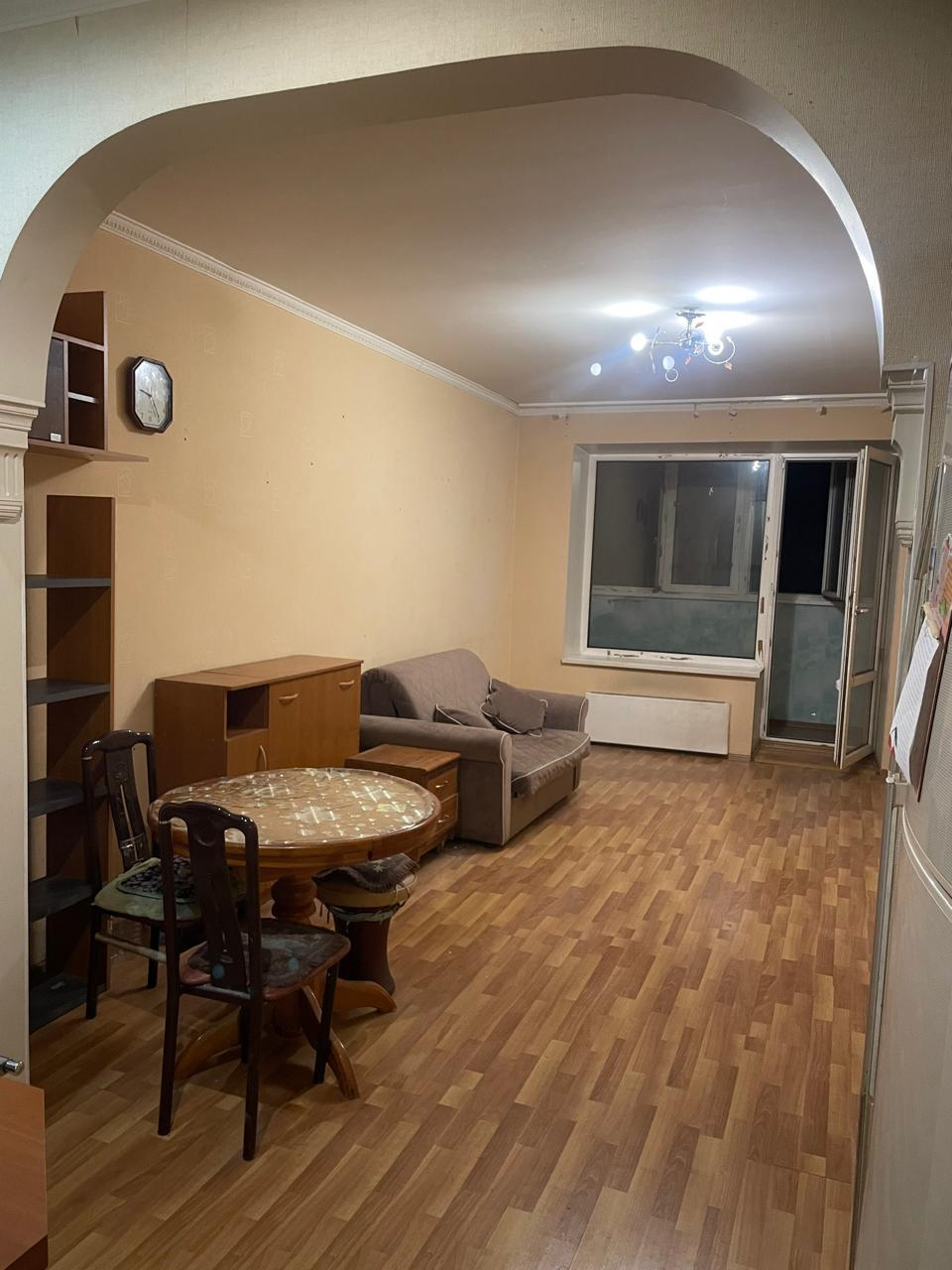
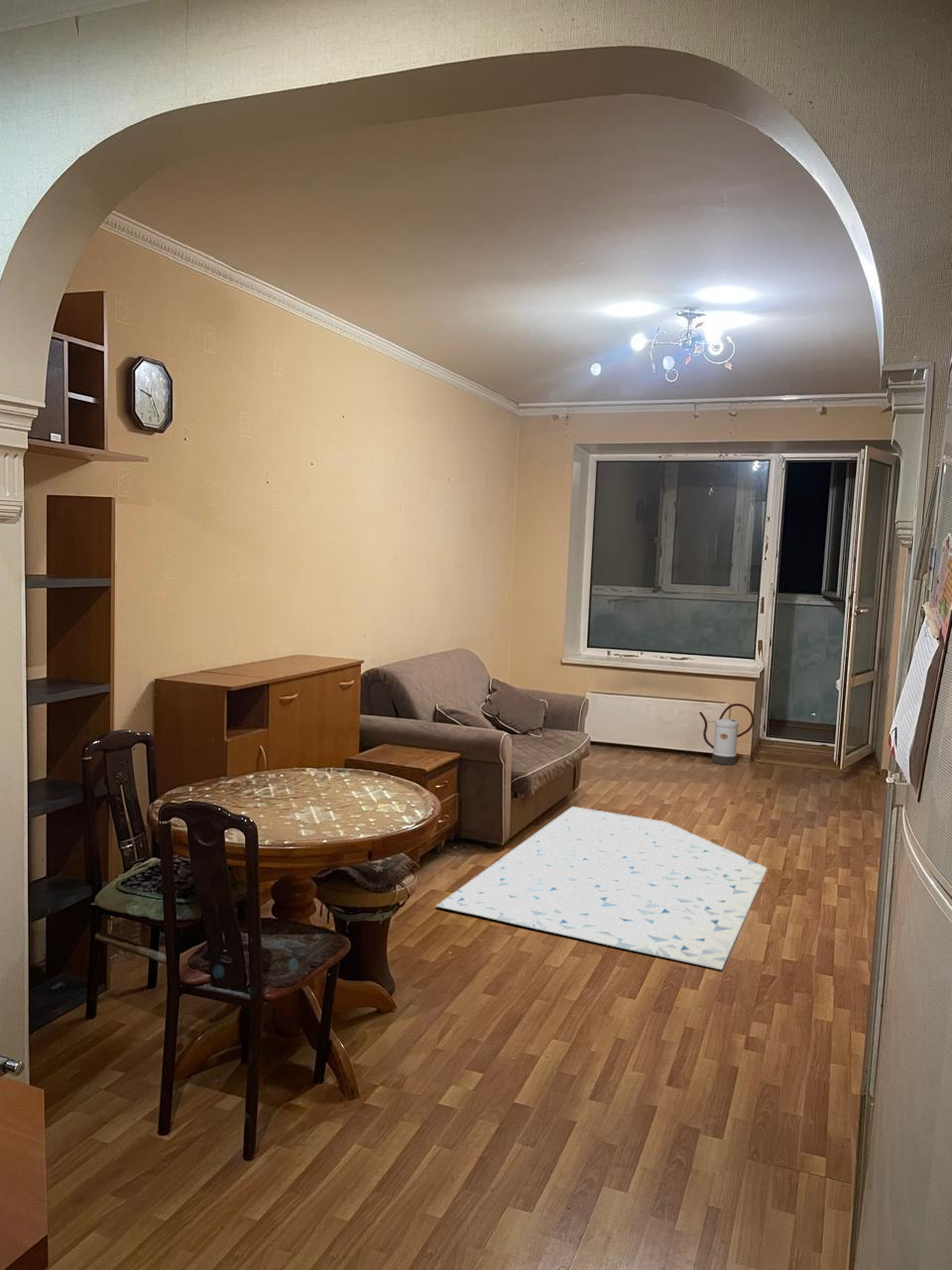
+ rug [435,806,768,971]
+ watering can [698,702,755,766]
